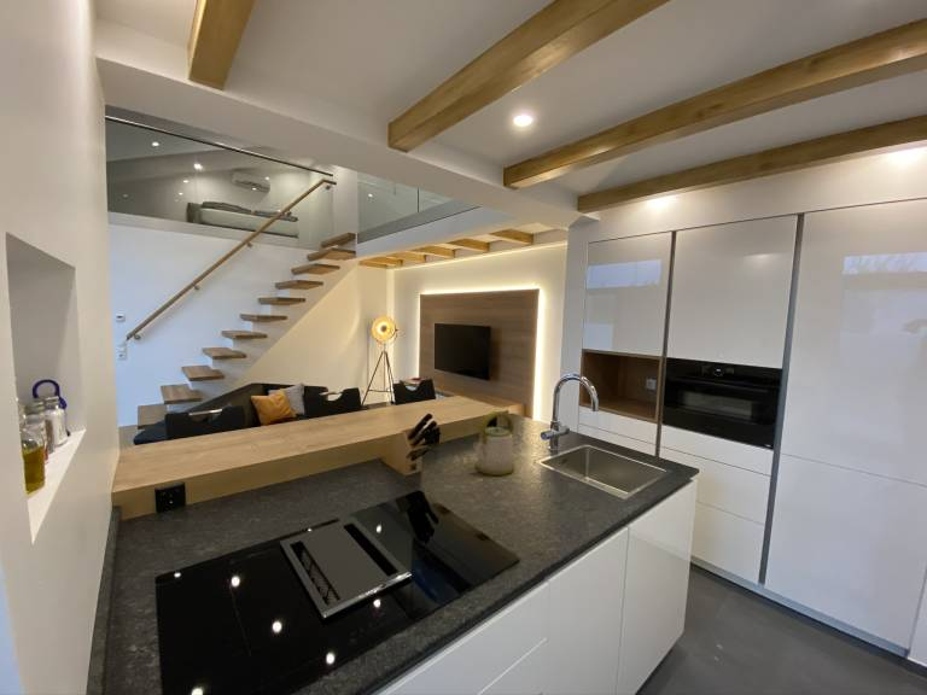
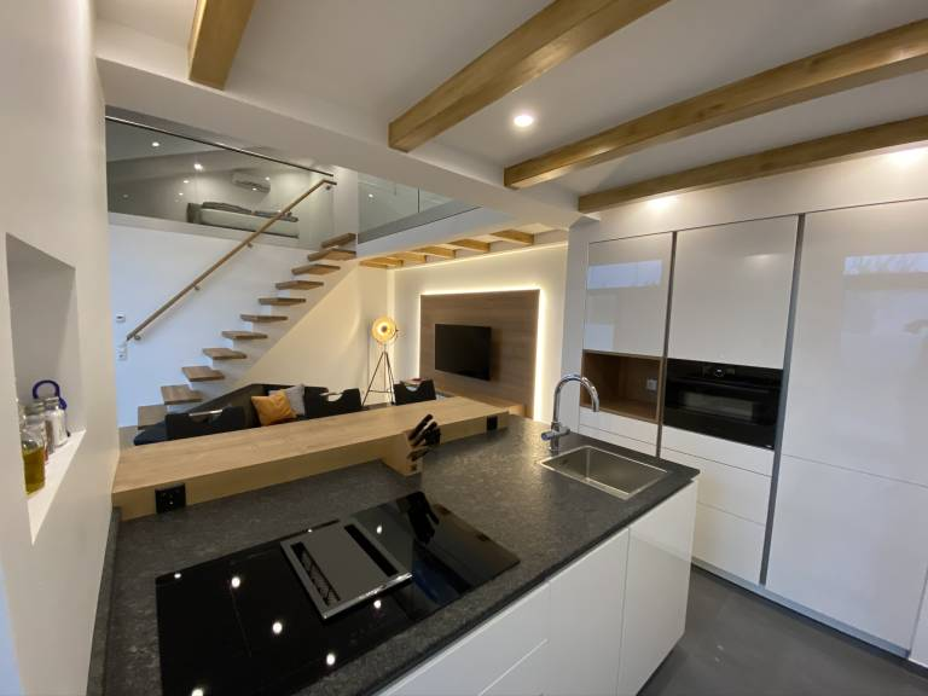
- kettle [472,410,515,477]
